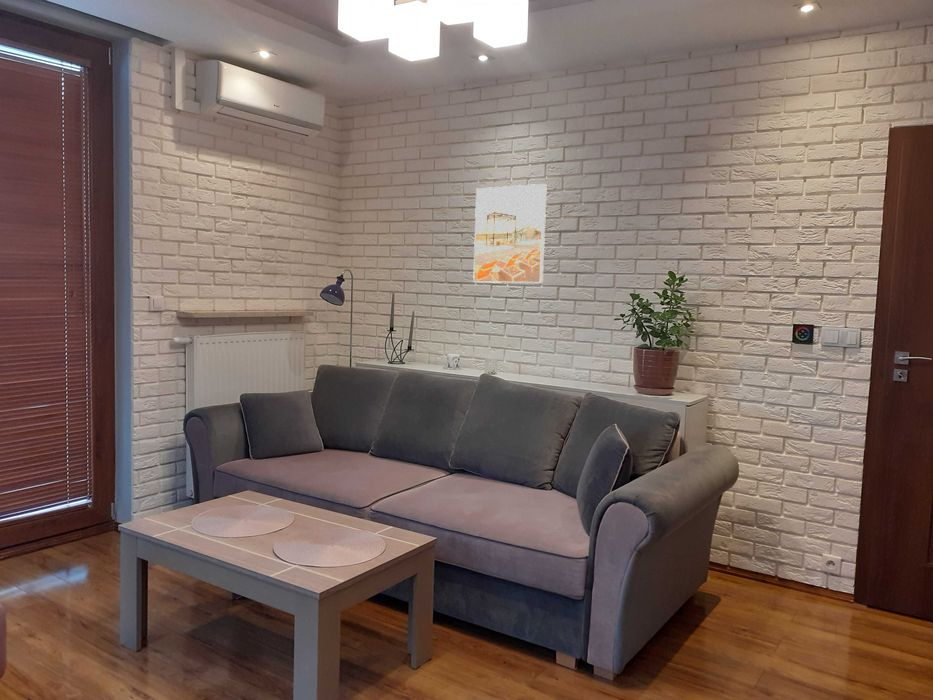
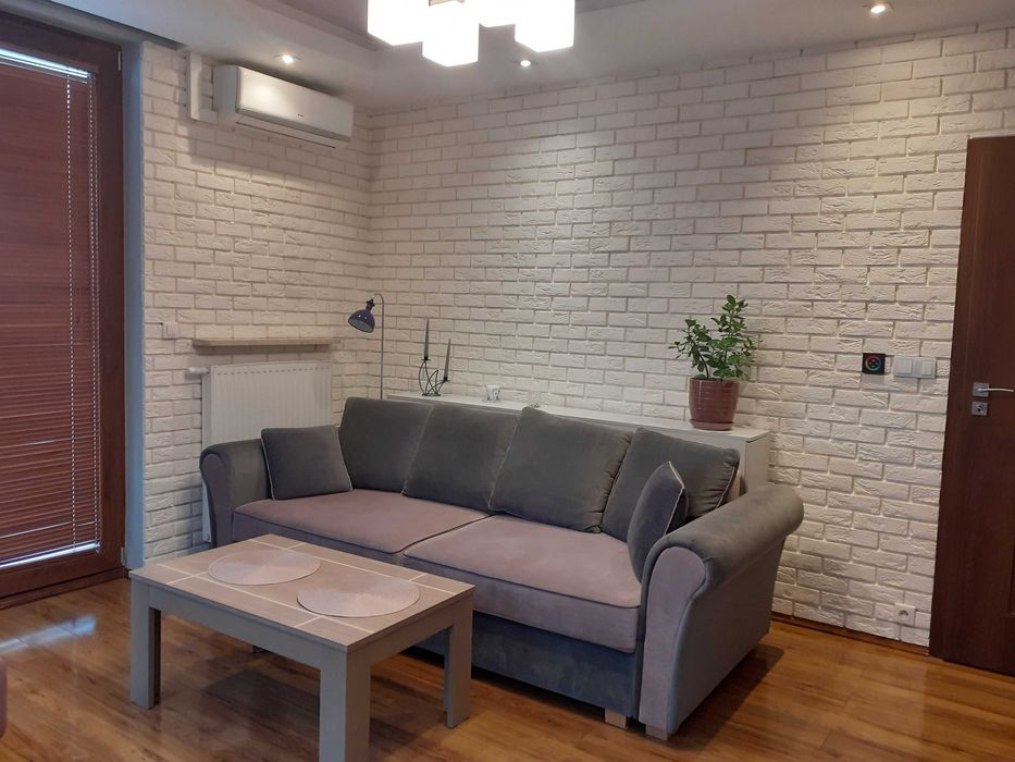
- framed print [472,183,548,284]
